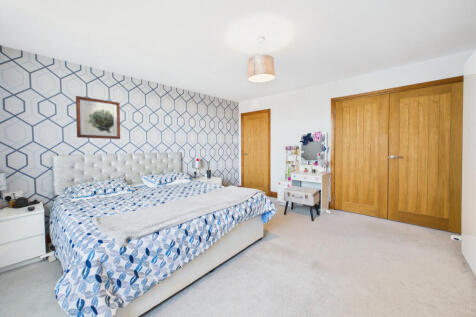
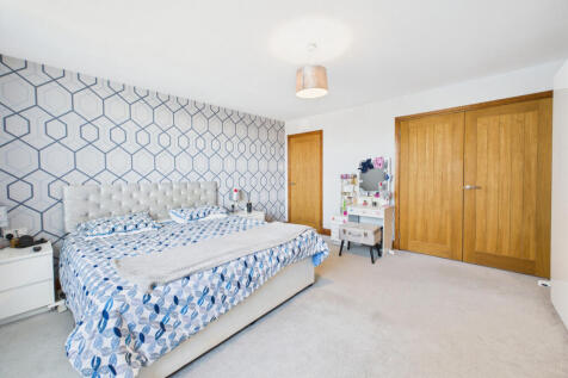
- wall art [75,95,121,140]
